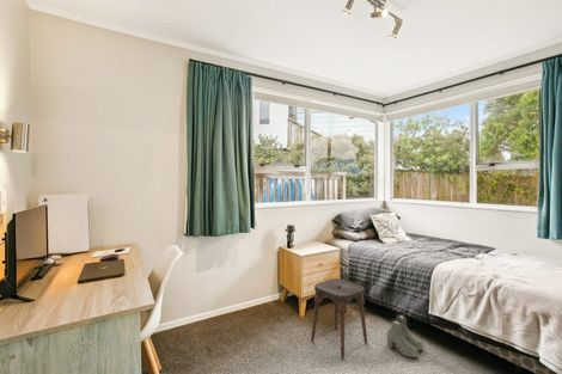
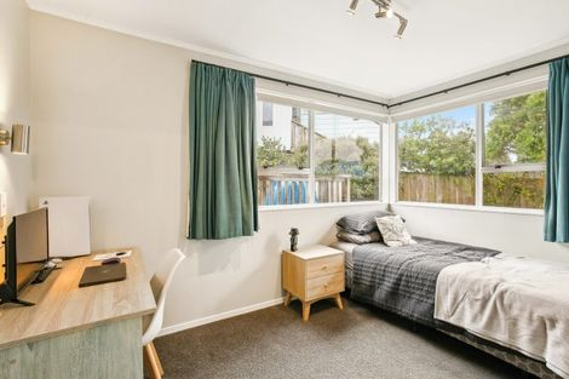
- boots [386,313,424,360]
- stool [310,277,368,360]
